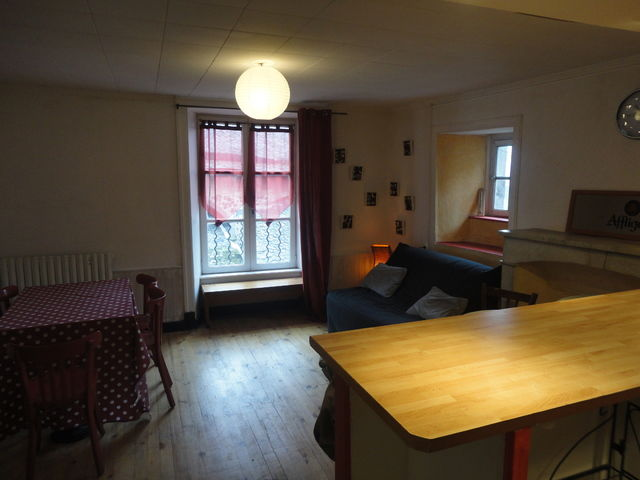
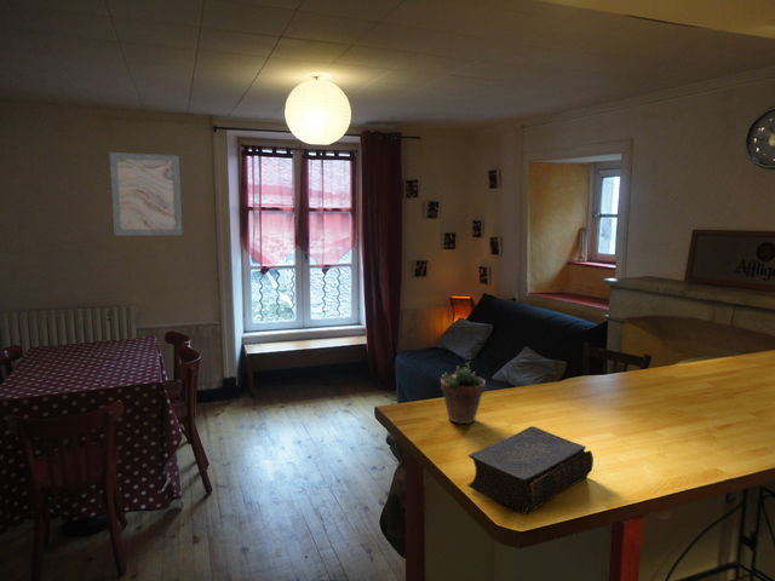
+ book [466,425,595,516]
+ wall art [108,151,184,237]
+ succulent plant [440,347,487,425]
